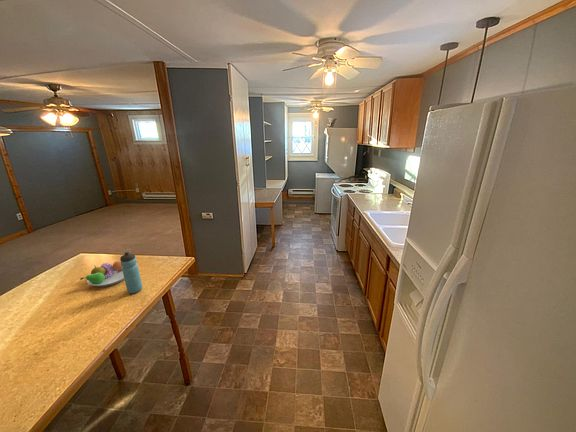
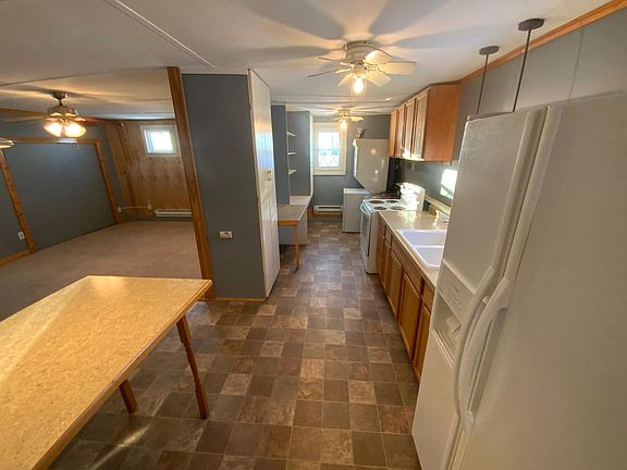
- water bottle [119,251,143,294]
- fruit bowl [79,259,125,287]
